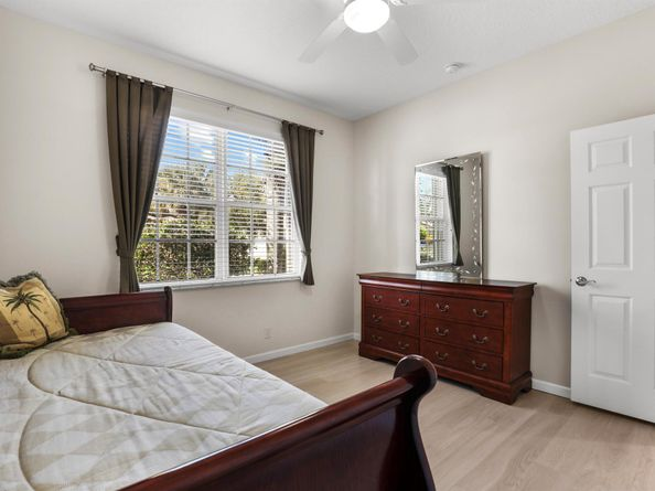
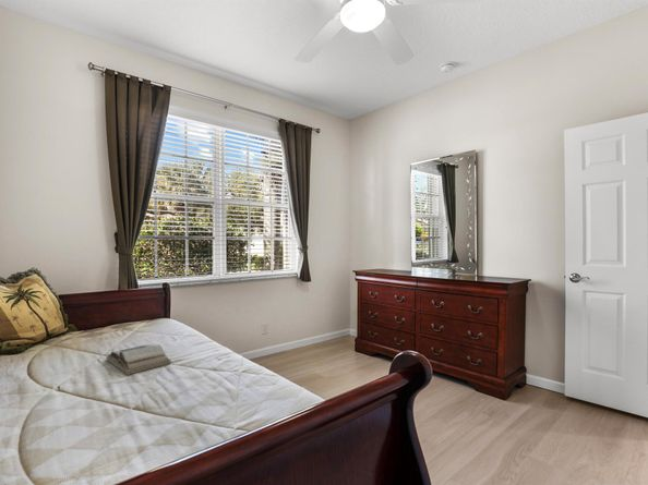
+ book [105,343,172,376]
